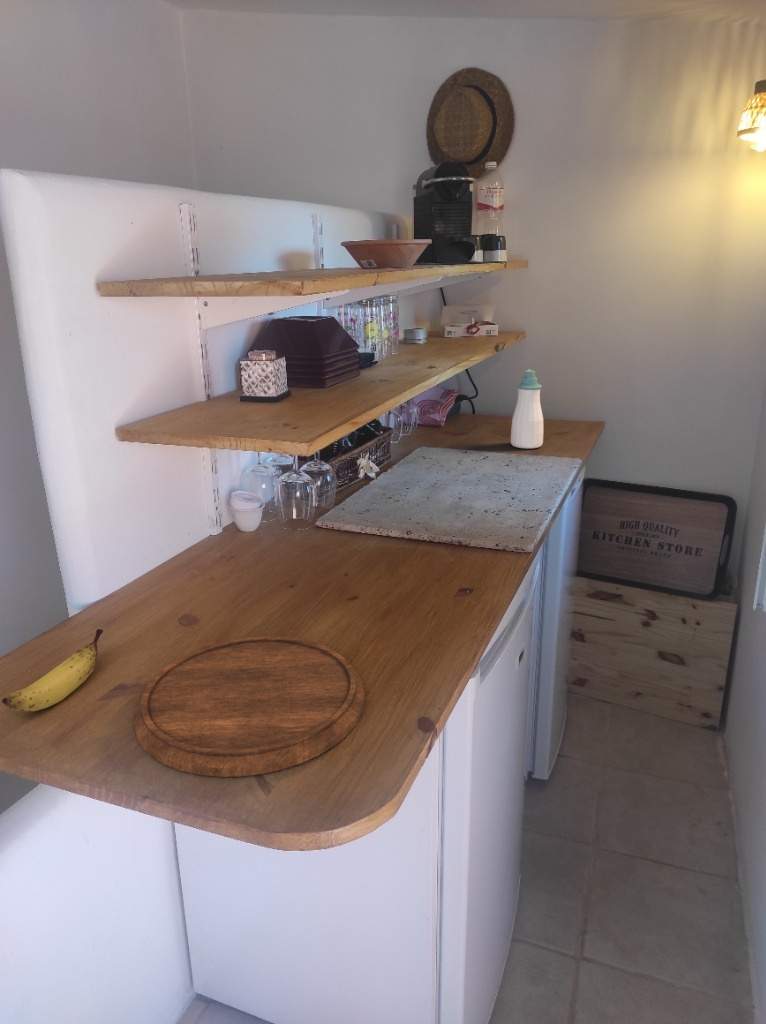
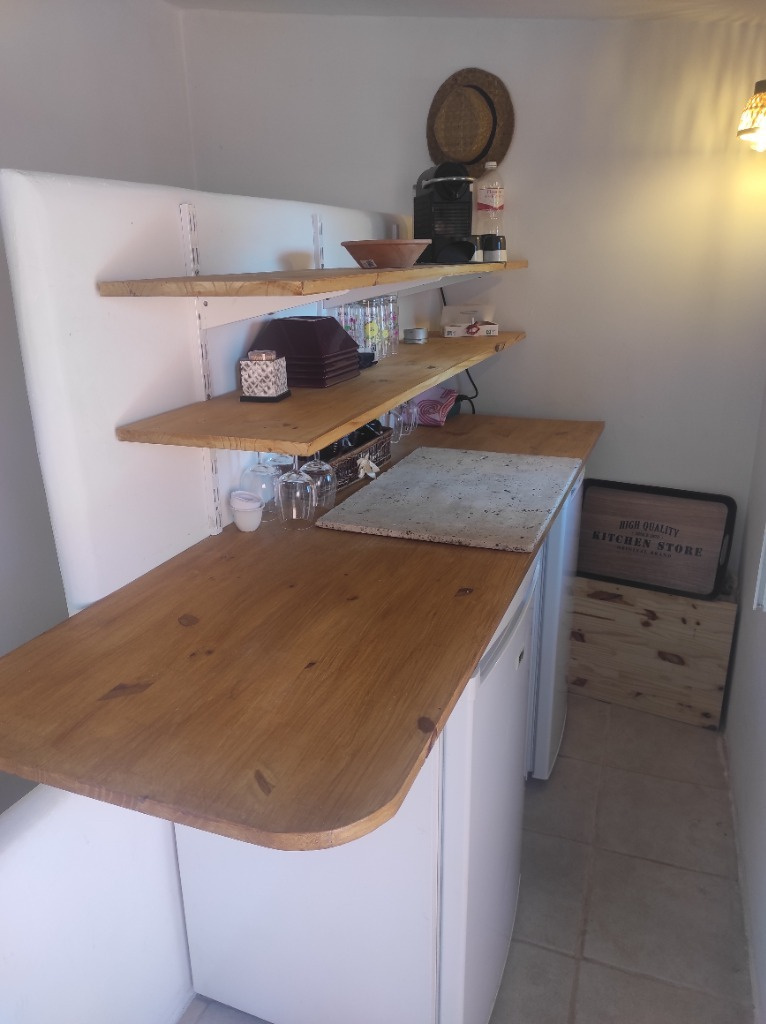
- banana [1,628,104,712]
- cutting board [133,635,366,778]
- soap bottle [510,368,544,449]
